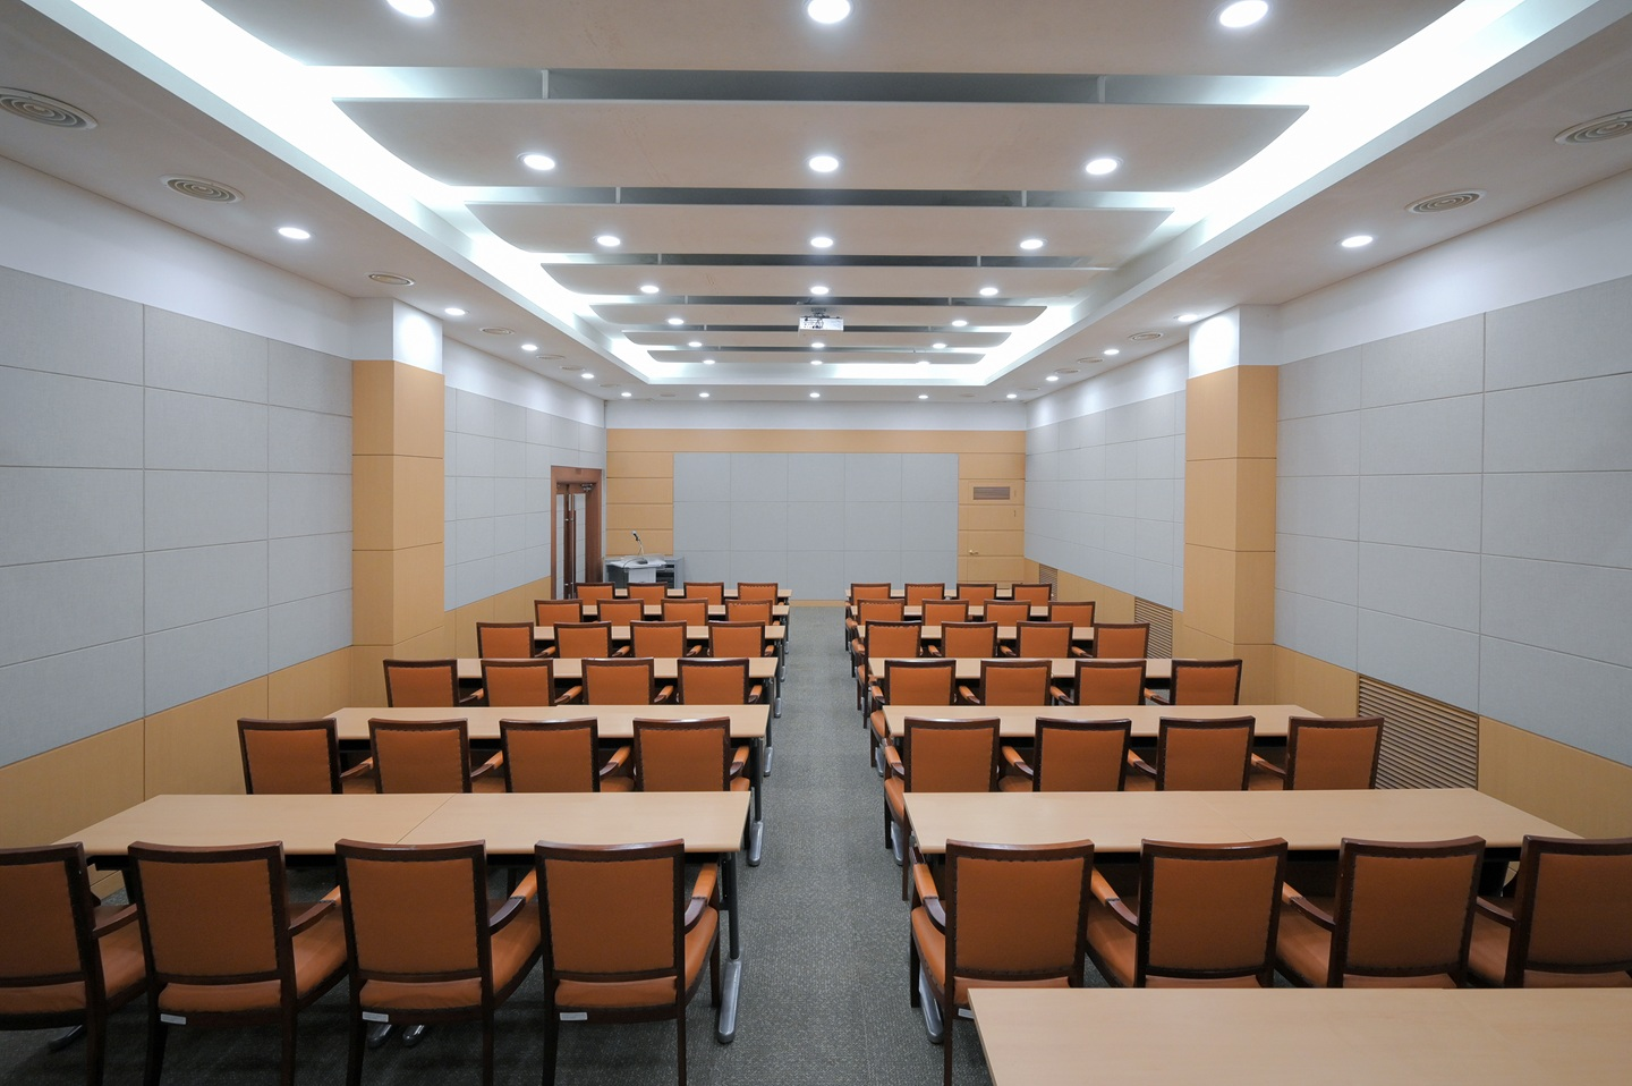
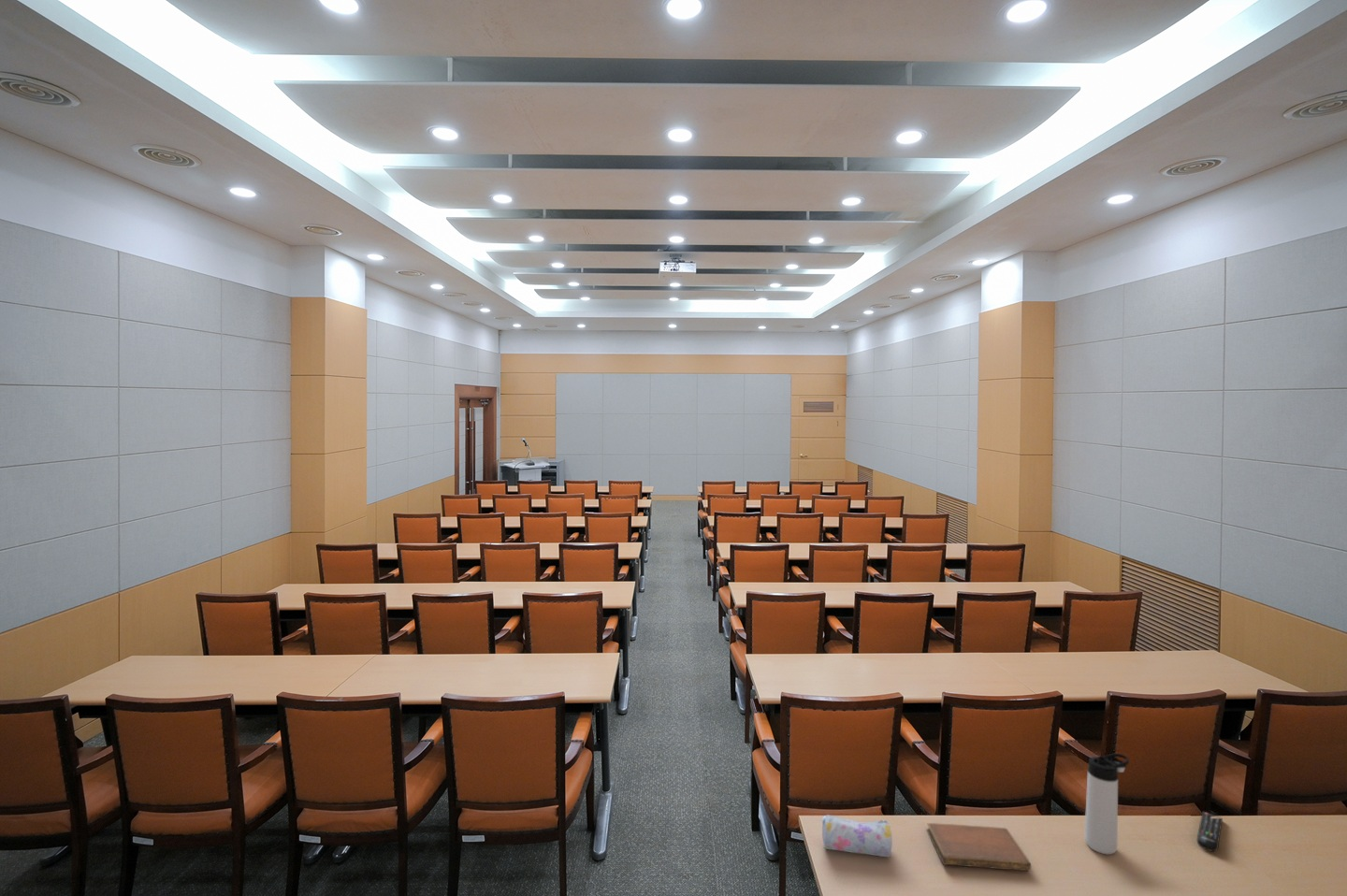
+ notebook [926,822,1032,872]
+ remote control [1196,811,1224,852]
+ thermos bottle [1084,753,1130,855]
+ pencil case [820,814,893,858]
